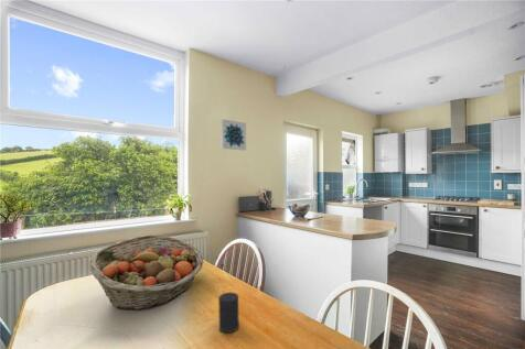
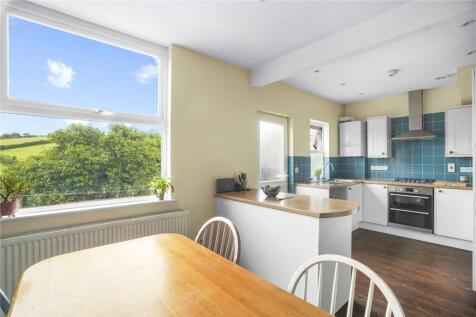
- wall art [219,118,247,151]
- cup [217,292,240,334]
- fruit basket [87,235,204,312]
